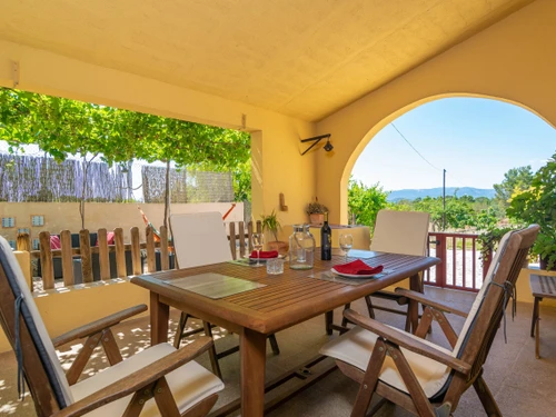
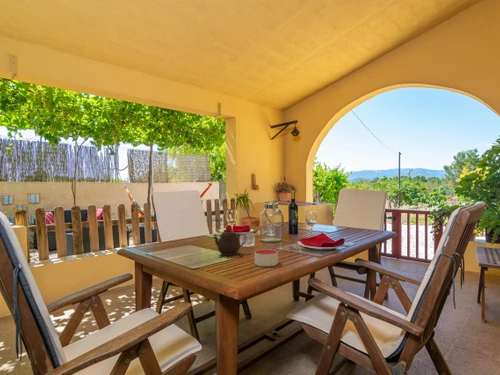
+ candle [254,248,279,267]
+ teapot [212,227,248,257]
